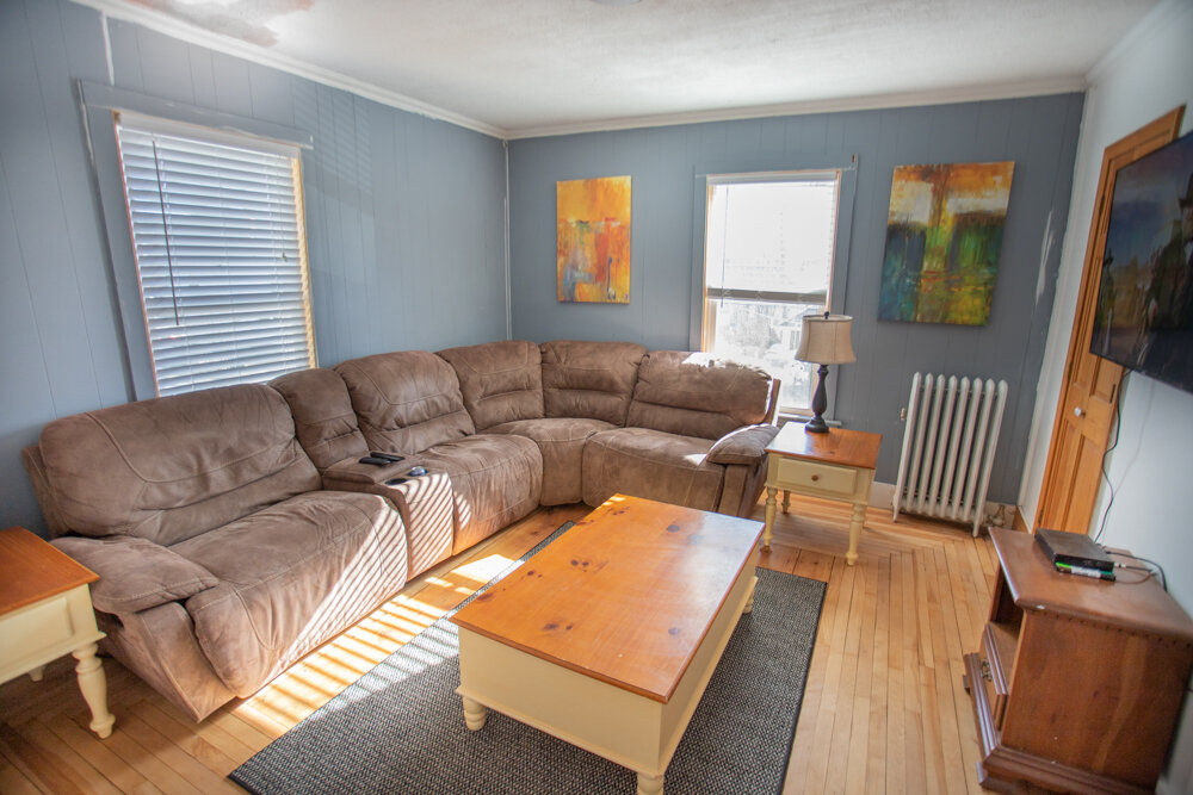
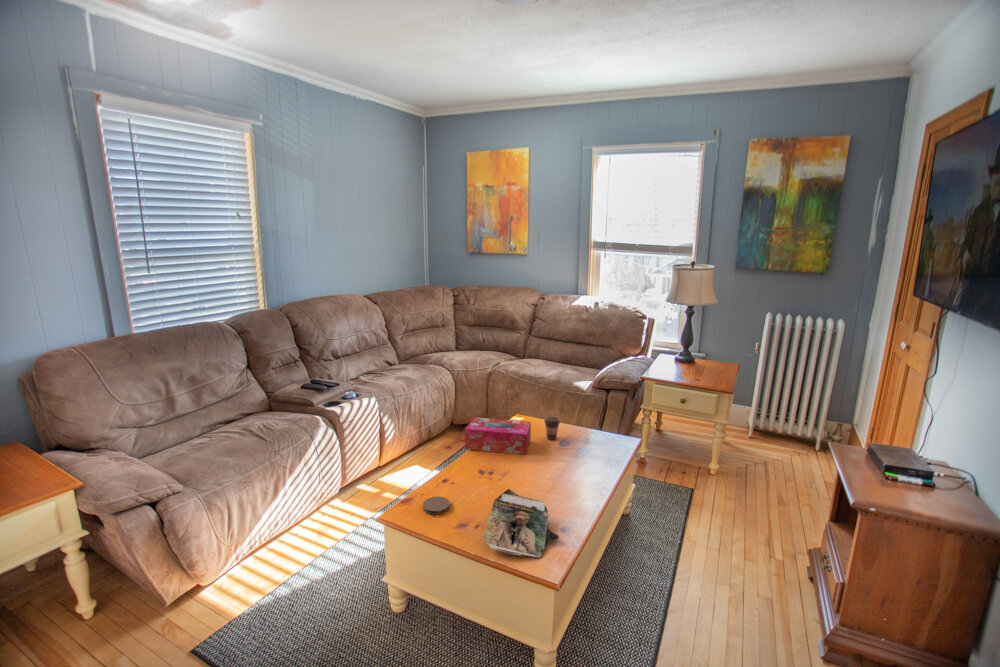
+ coaster [422,495,451,515]
+ magazine [482,488,560,558]
+ coffee cup [543,416,561,441]
+ tissue box [464,416,532,456]
